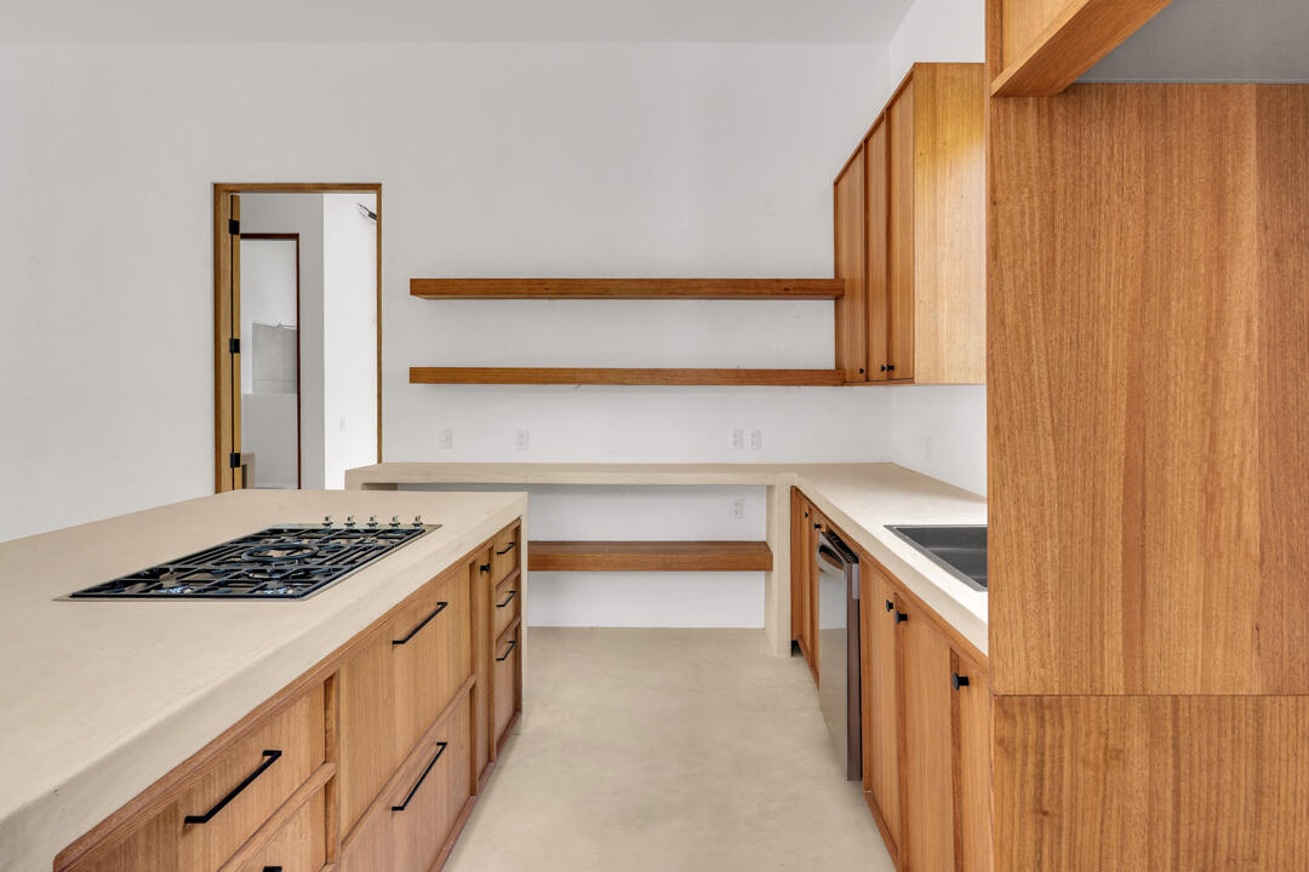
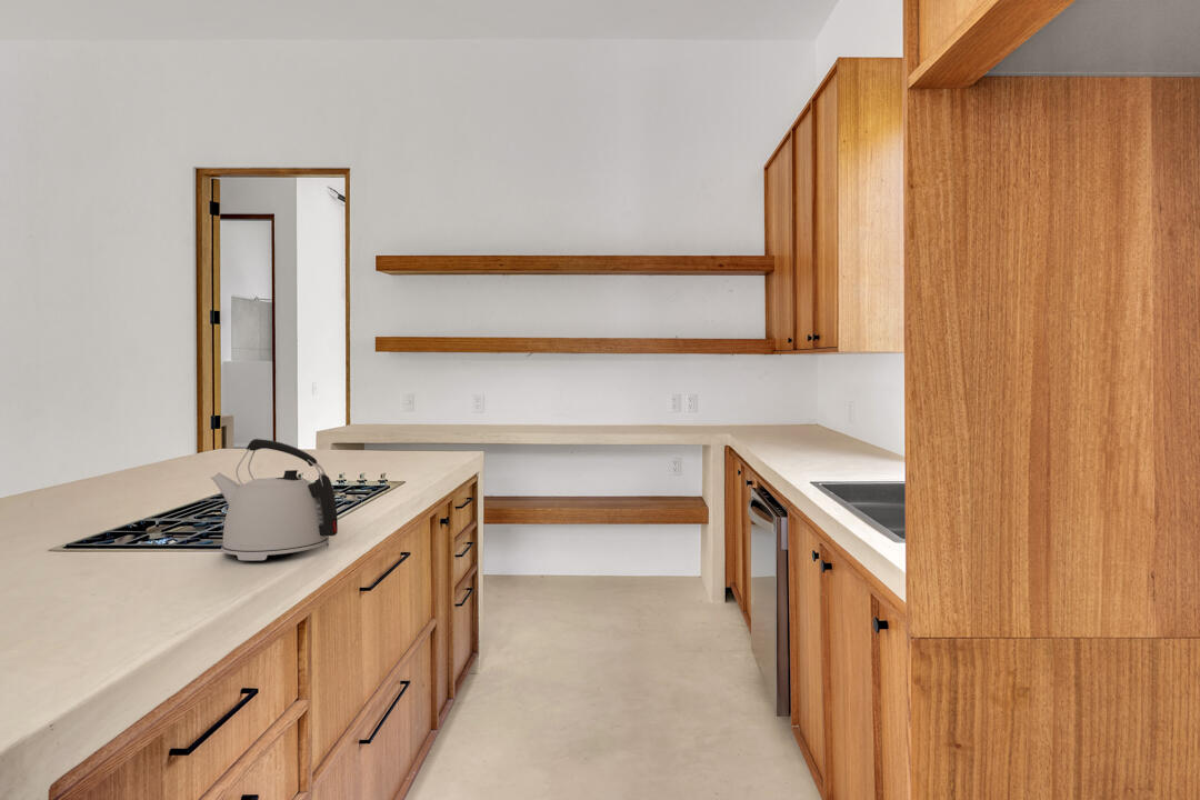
+ kettle [210,438,339,561]
